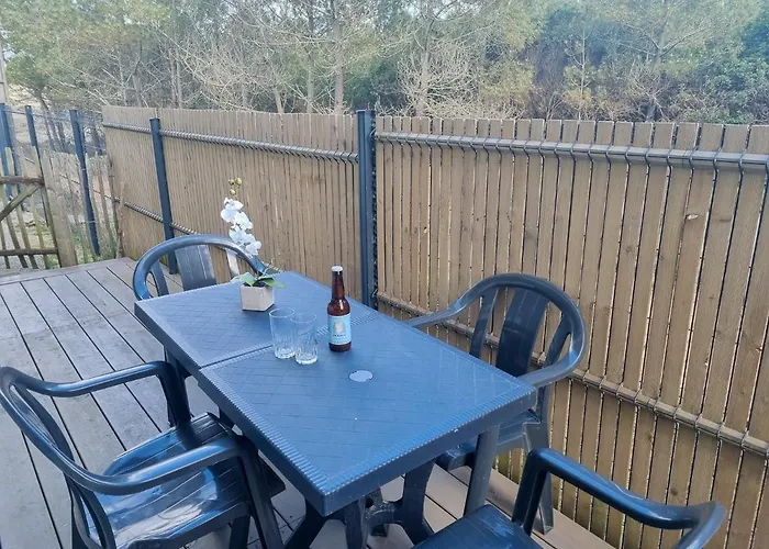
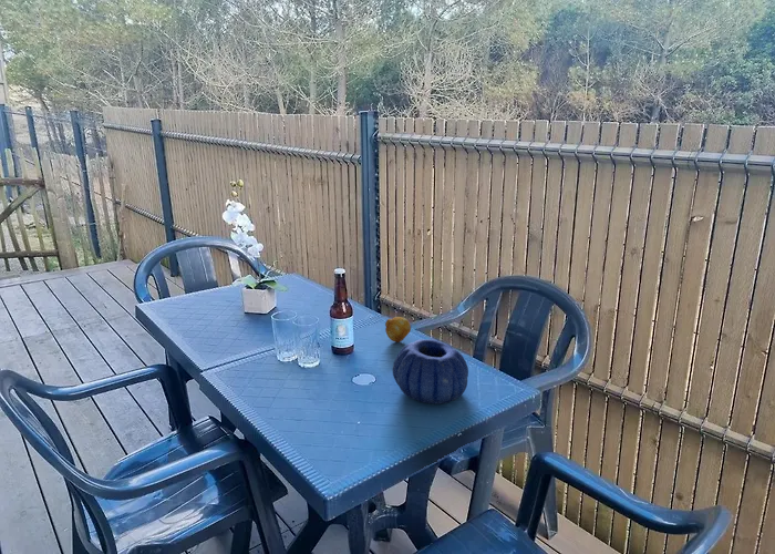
+ fruit [384,316,412,343]
+ decorative bowl [392,338,469,406]
